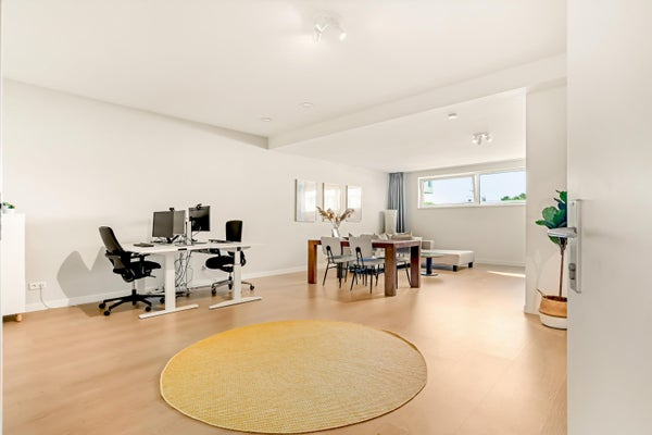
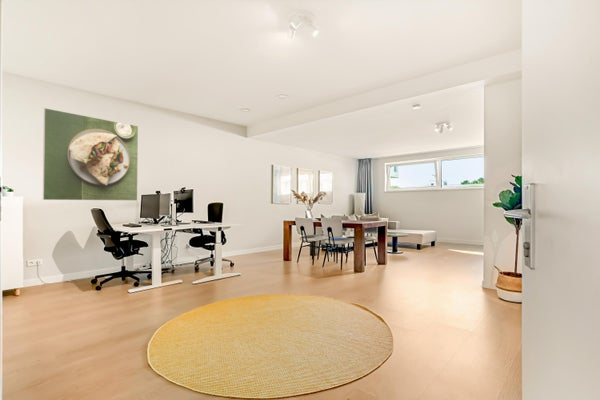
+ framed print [42,107,139,202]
